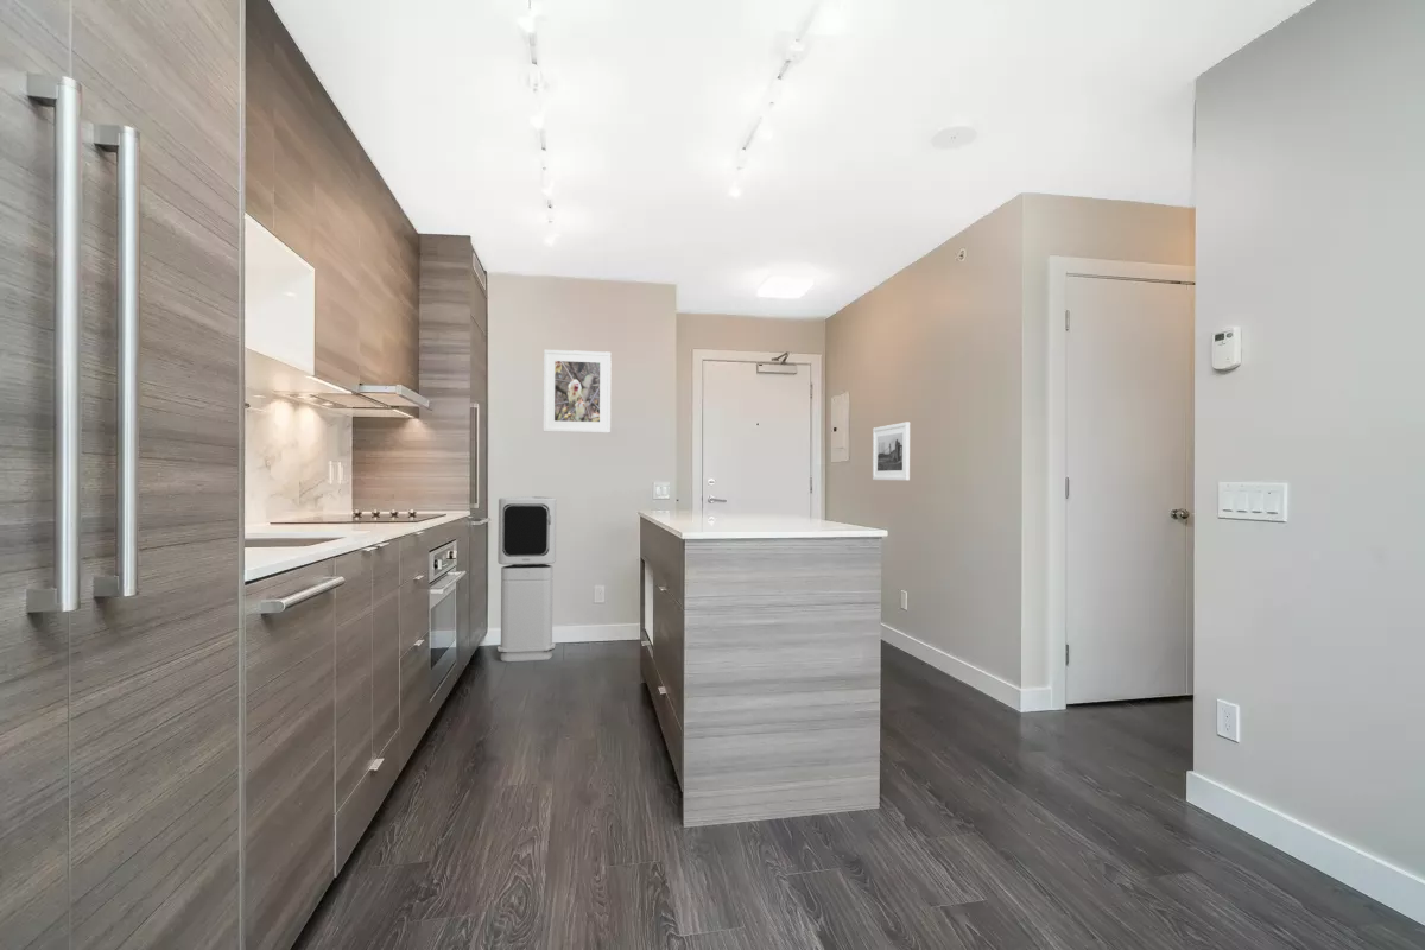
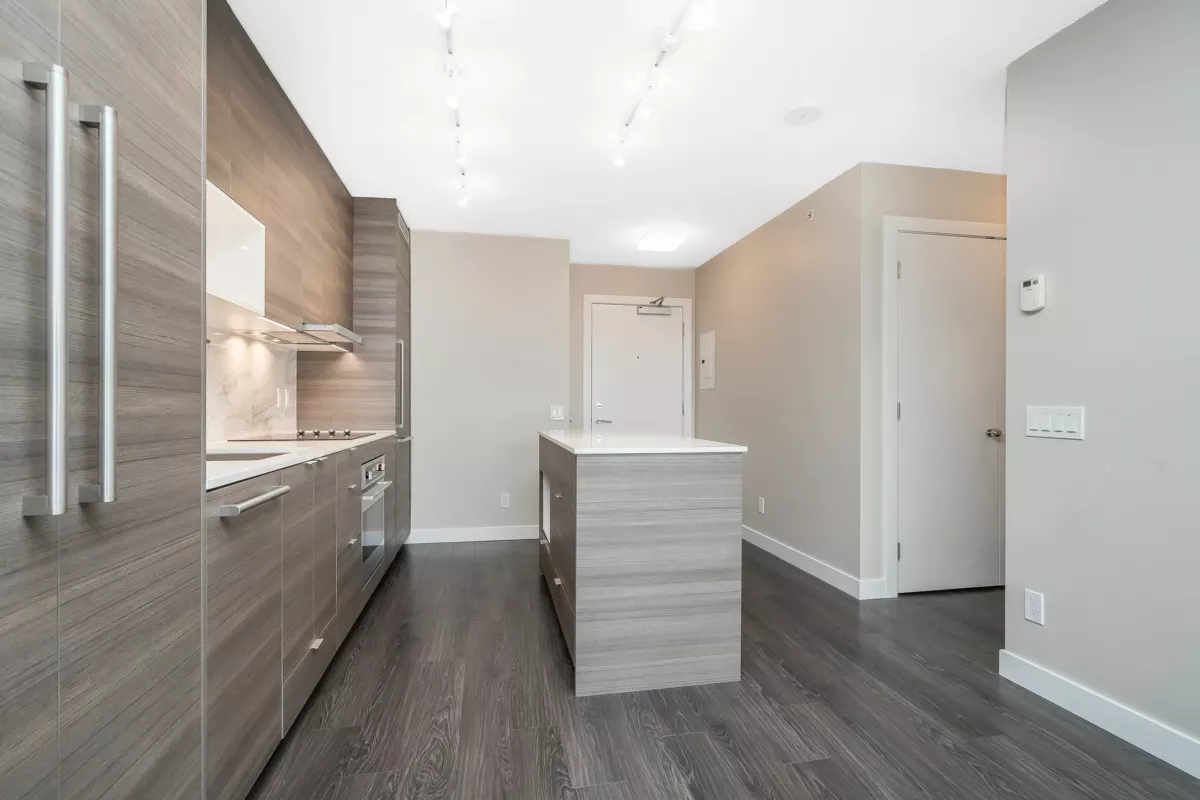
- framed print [872,422,911,481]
- air purifier [496,495,557,663]
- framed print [543,349,613,435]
